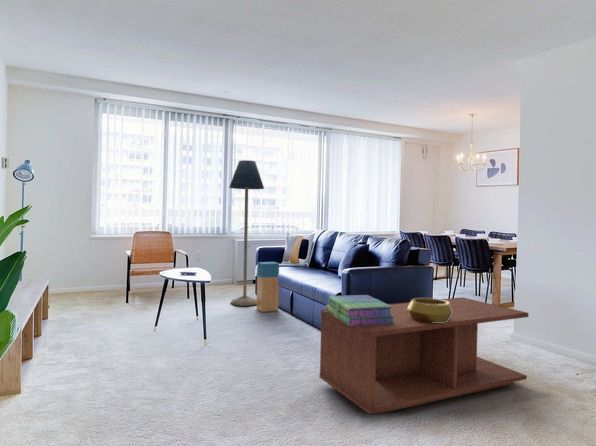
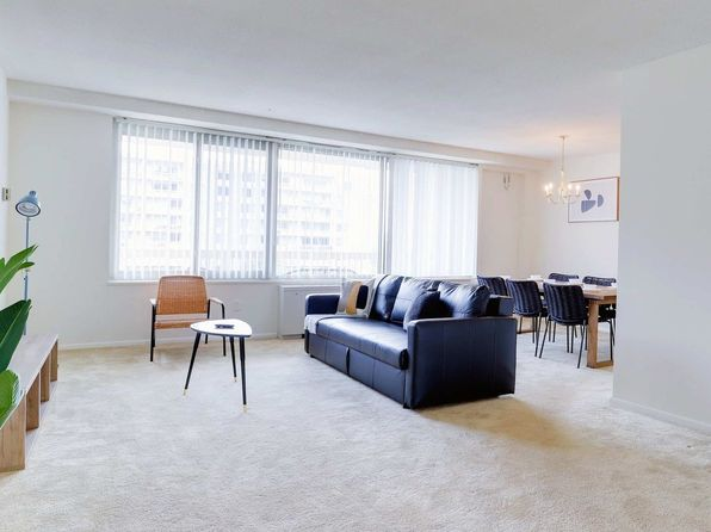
- floor lamp [228,159,265,307]
- pouf [256,261,280,313]
- decorative bowl [408,297,453,323]
- stack of books [325,294,395,326]
- coffee table [318,297,529,416]
